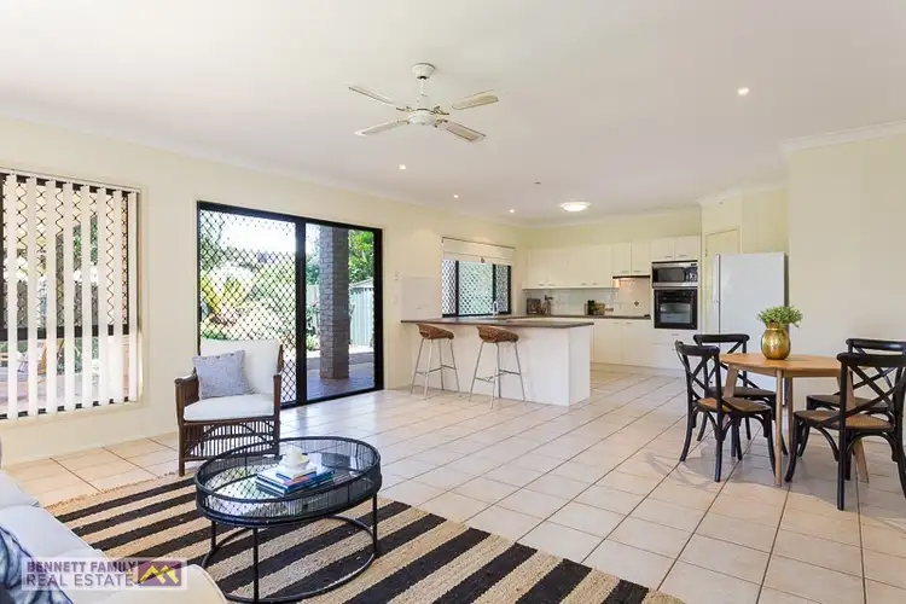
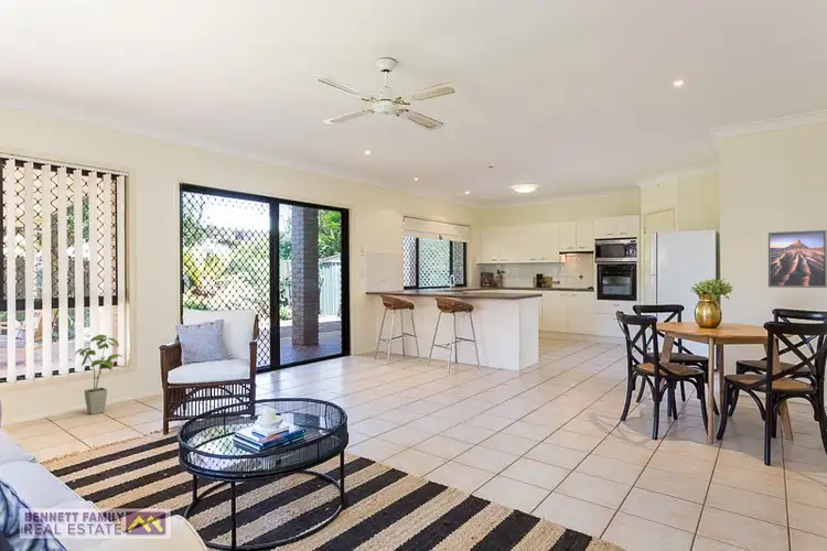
+ house plant [74,334,123,415]
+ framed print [767,229,827,289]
